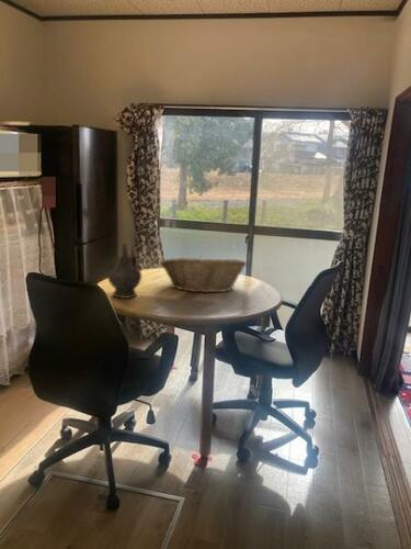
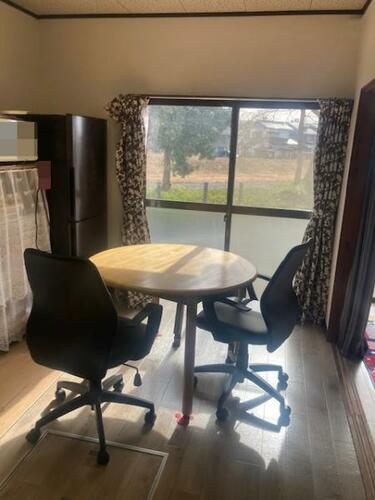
- fruit basket [159,254,248,294]
- ceremonial vessel [106,243,144,300]
